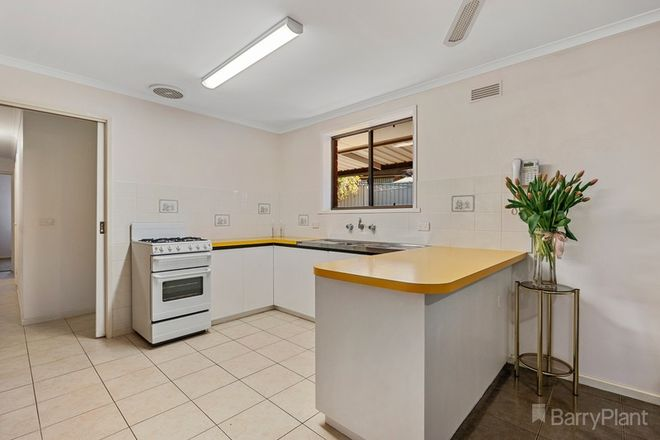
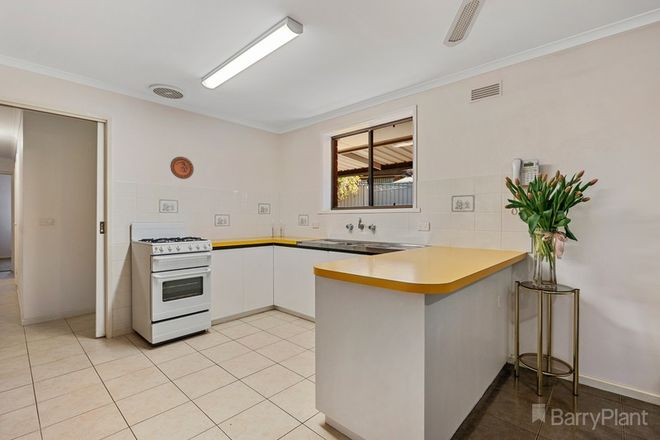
+ decorative plate [169,156,195,180]
